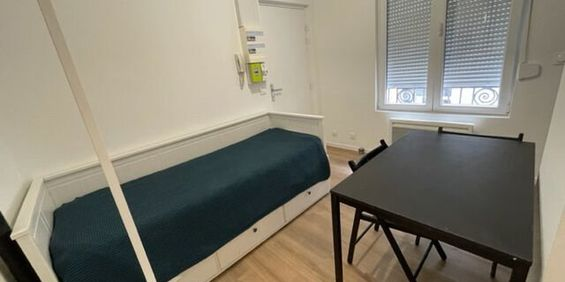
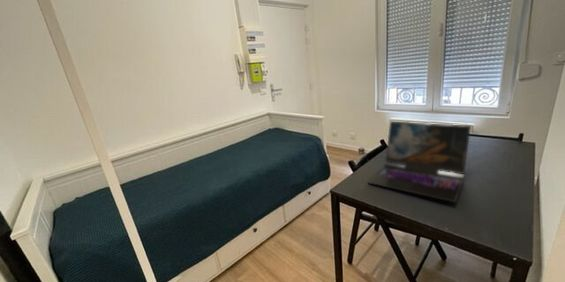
+ laptop [367,121,472,204]
